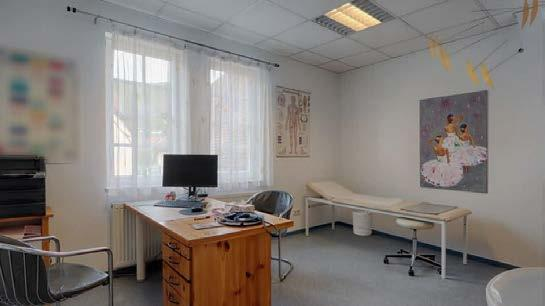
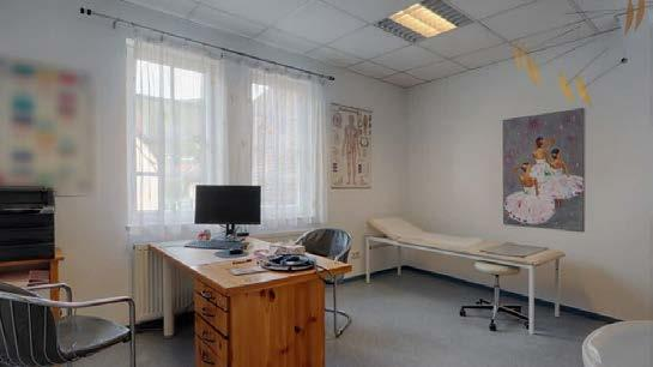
- waste bin [352,209,374,237]
